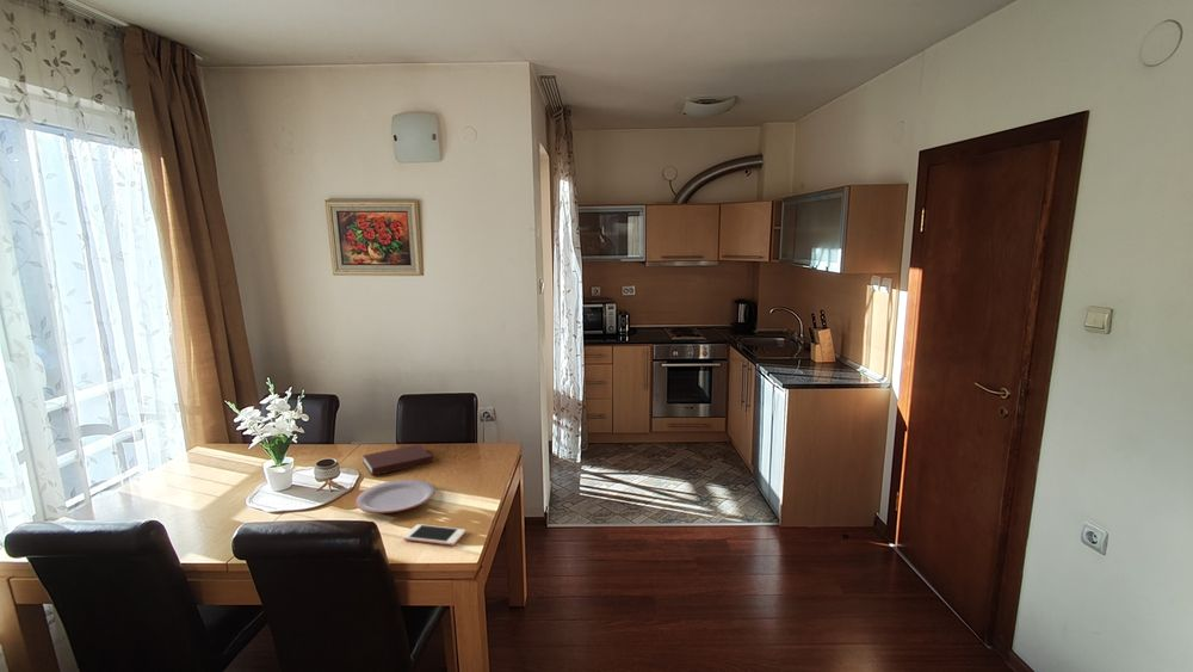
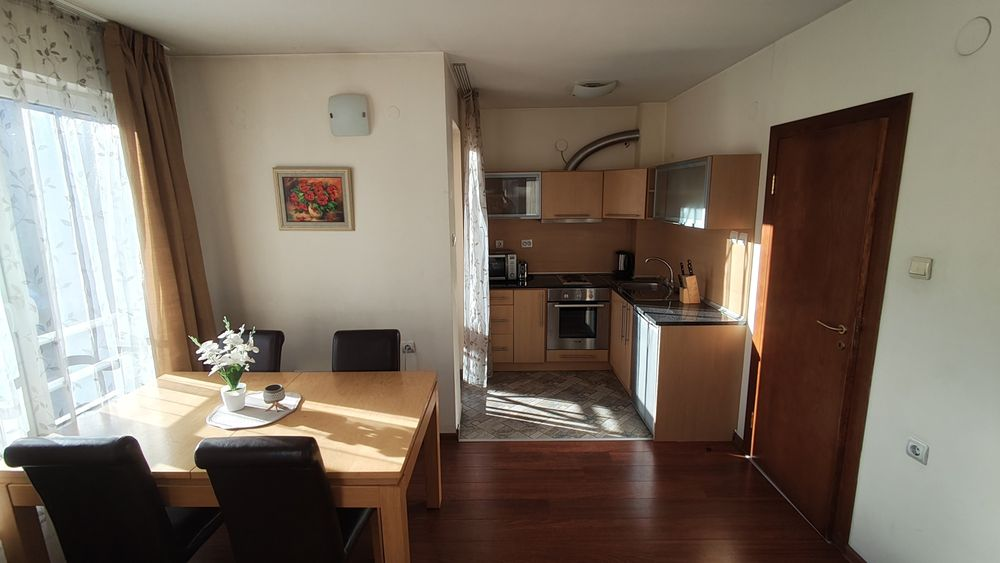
- notebook [361,443,434,476]
- cell phone [402,523,466,547]
- plate [354,479,437,514]
